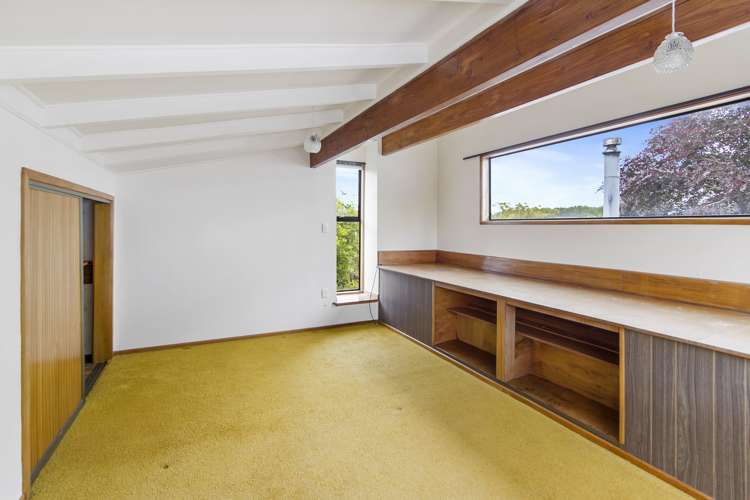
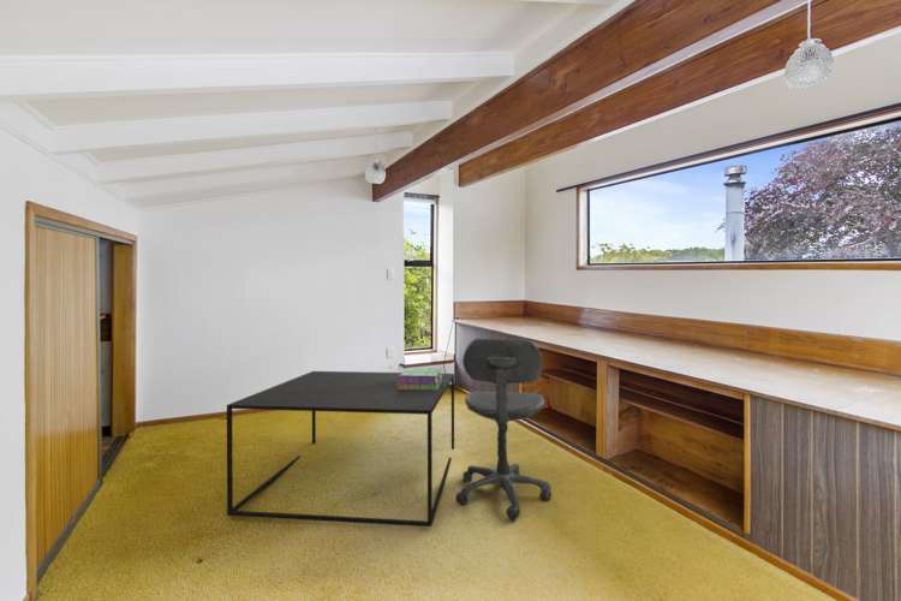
+ coffee table [226,370,455,529]
+ office chair [454,338,553,519]
+ stack of books [396,367,442,391]
